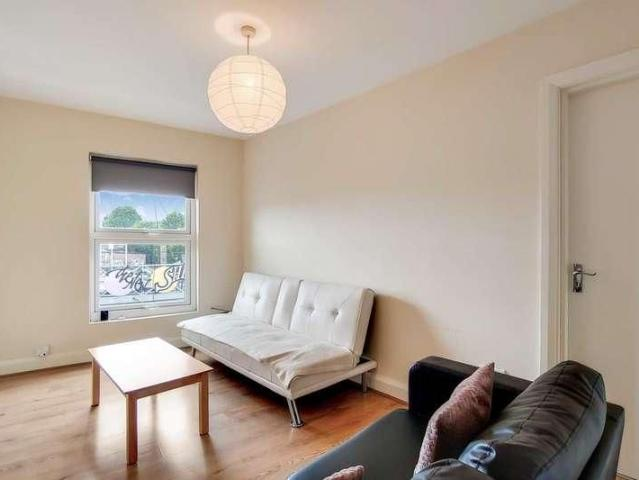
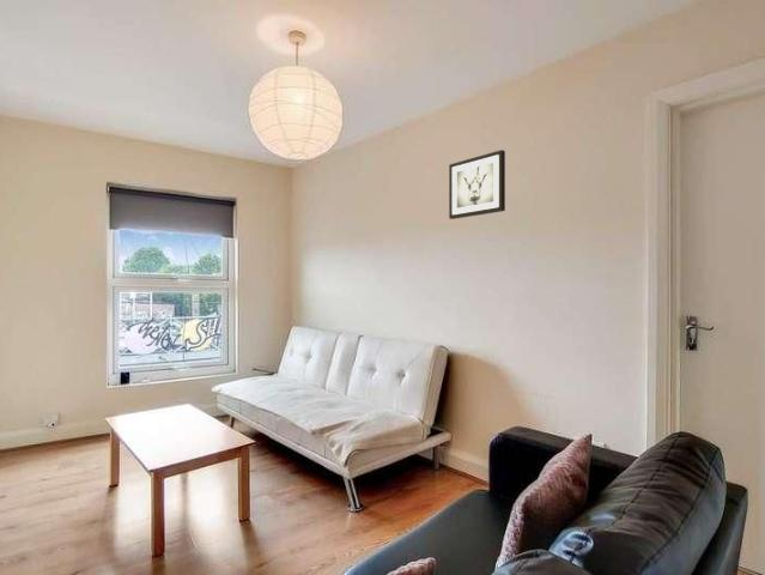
+ wall art [448,149,506,220]
